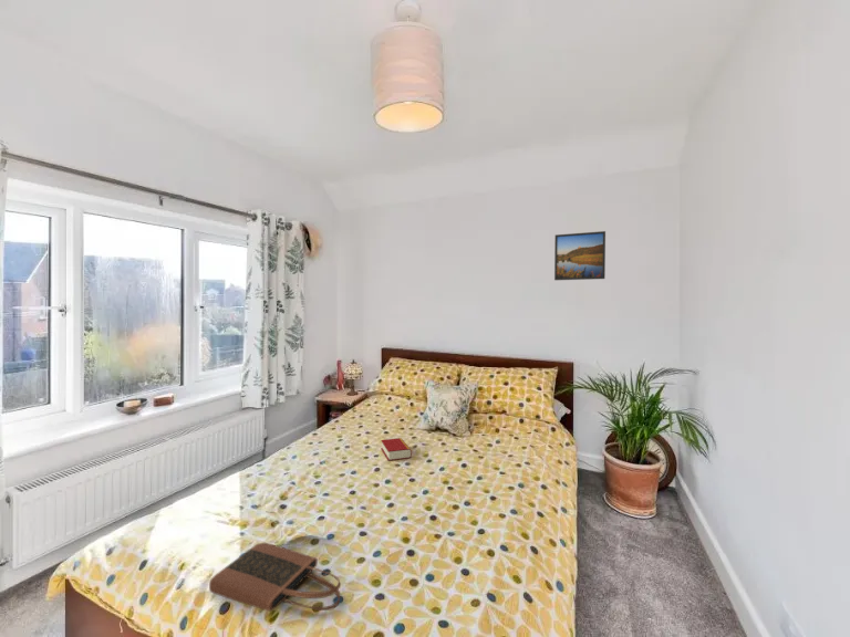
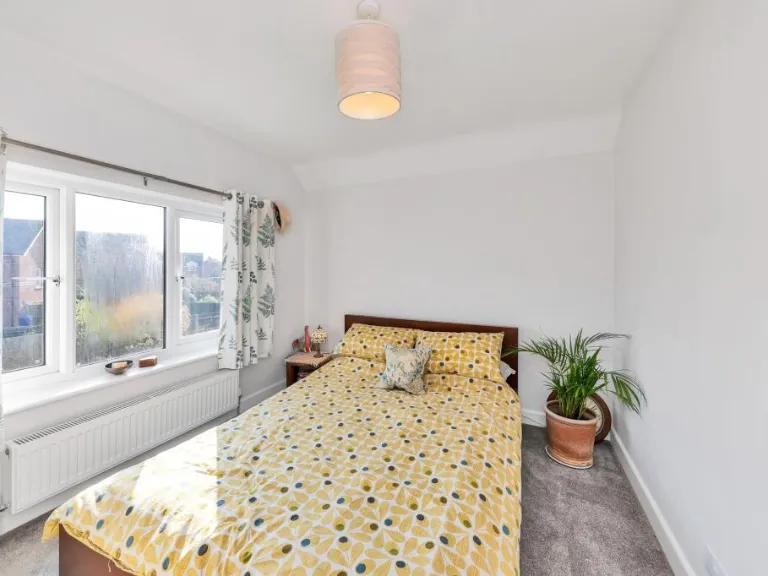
- tote bag [208,542,342,613]
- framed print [553,230,607,281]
- book [380,437,413,461]
